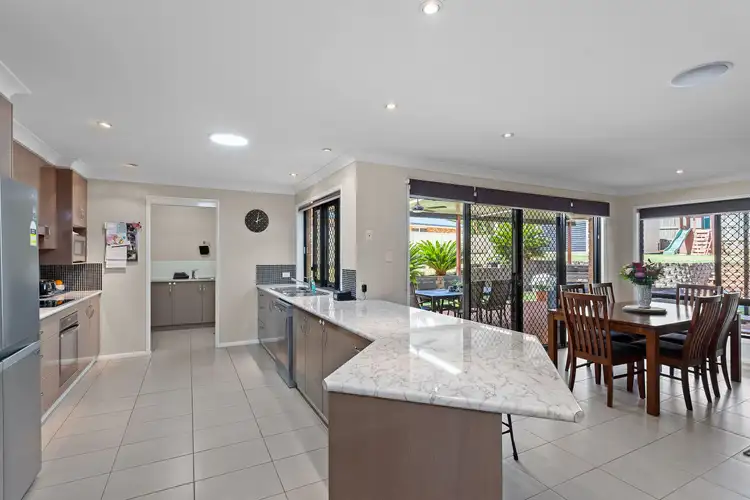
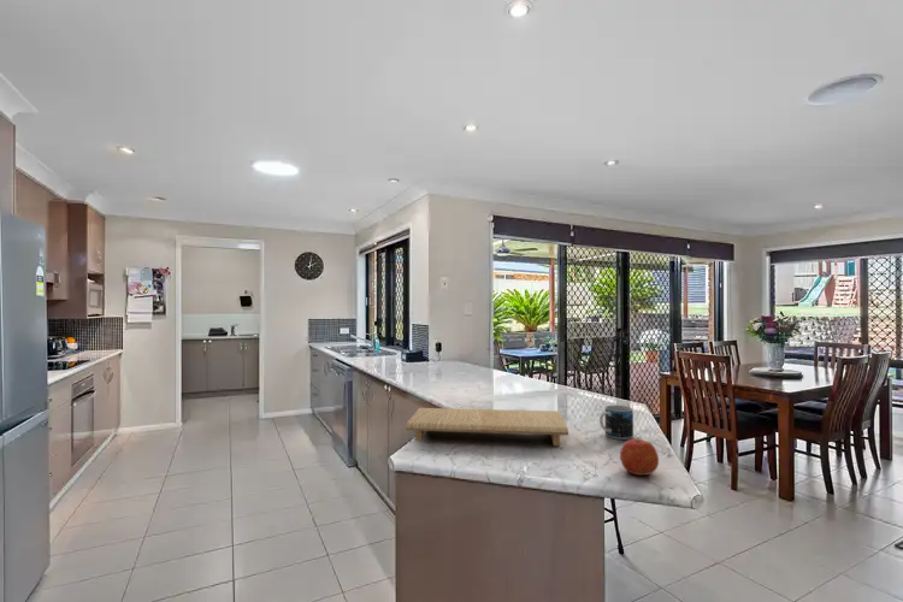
+ cutting board [405,407,569,447]
+ apple [619,438,660,477]
+ mug [598,405,635,441]
